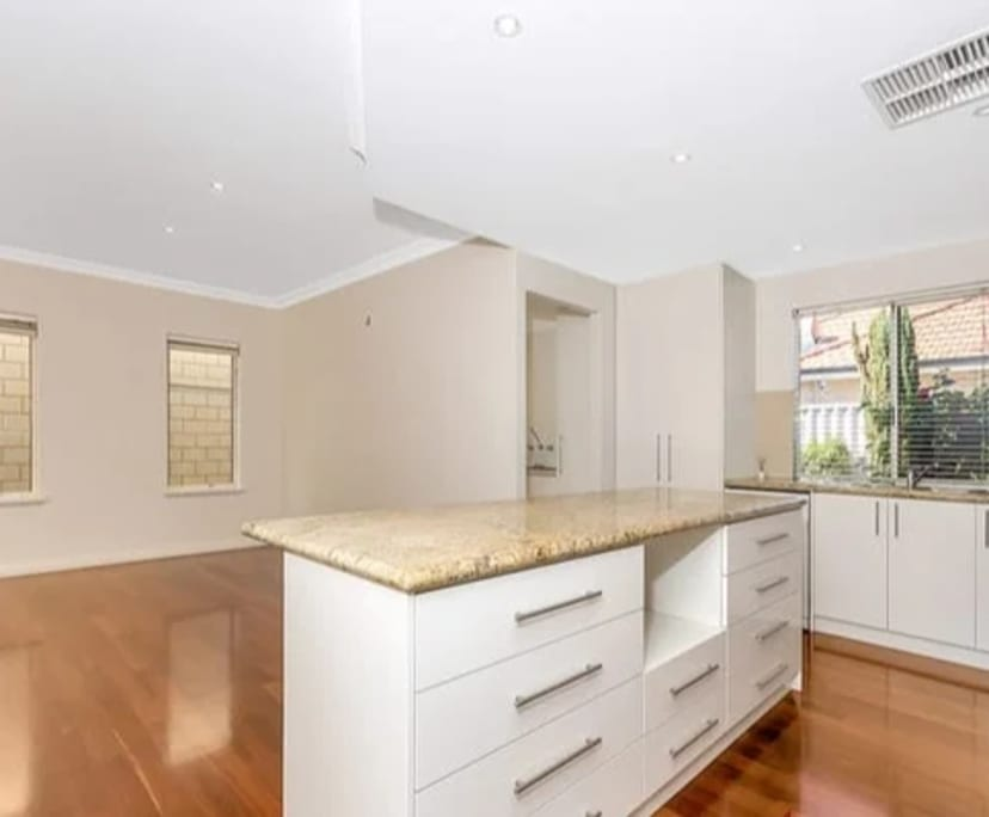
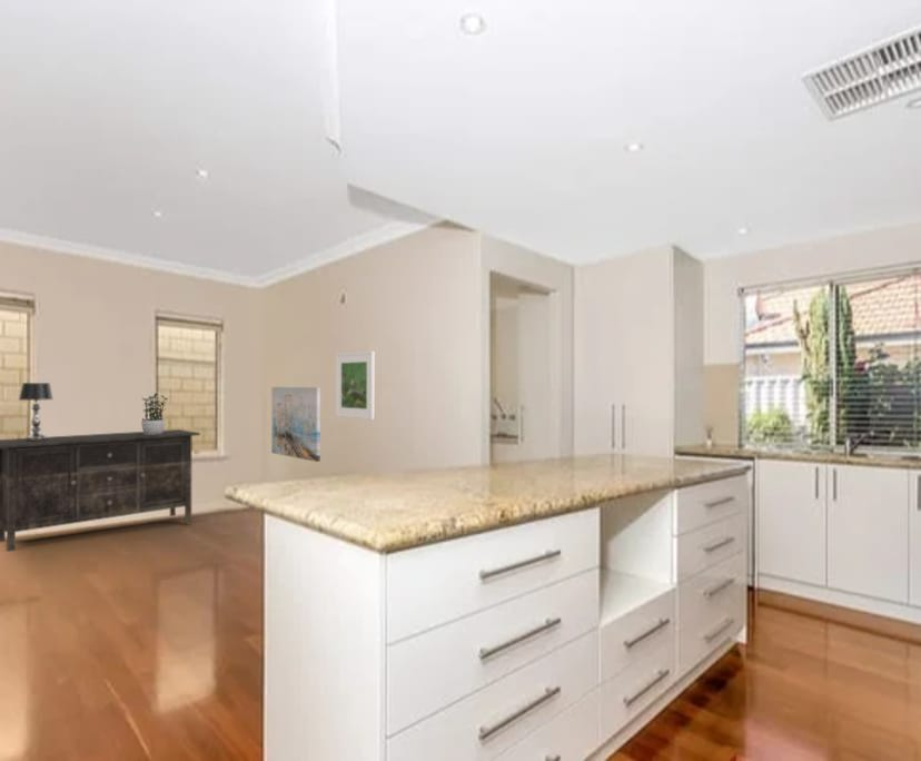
+ potted plant [140,392,169,434]
+ wall art [270,386,321,463]
+ table lamp [18,382,55,441]
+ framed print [335,350,375,421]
+ sideboard [0,428,201,553]
